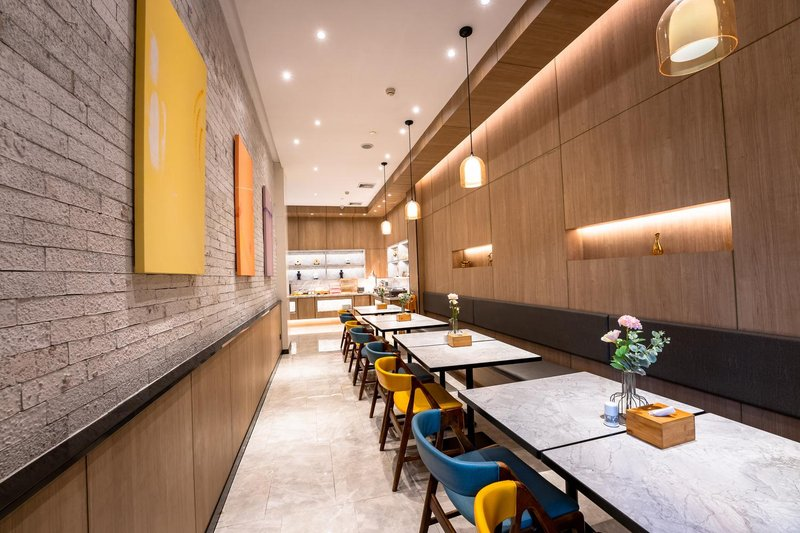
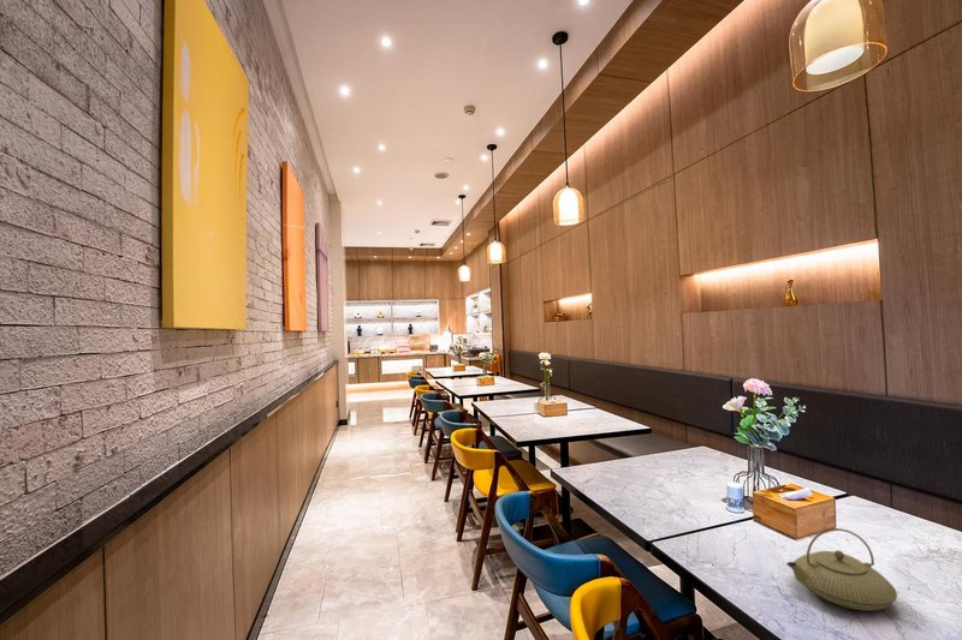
+ teapot [785,527,898,612]
